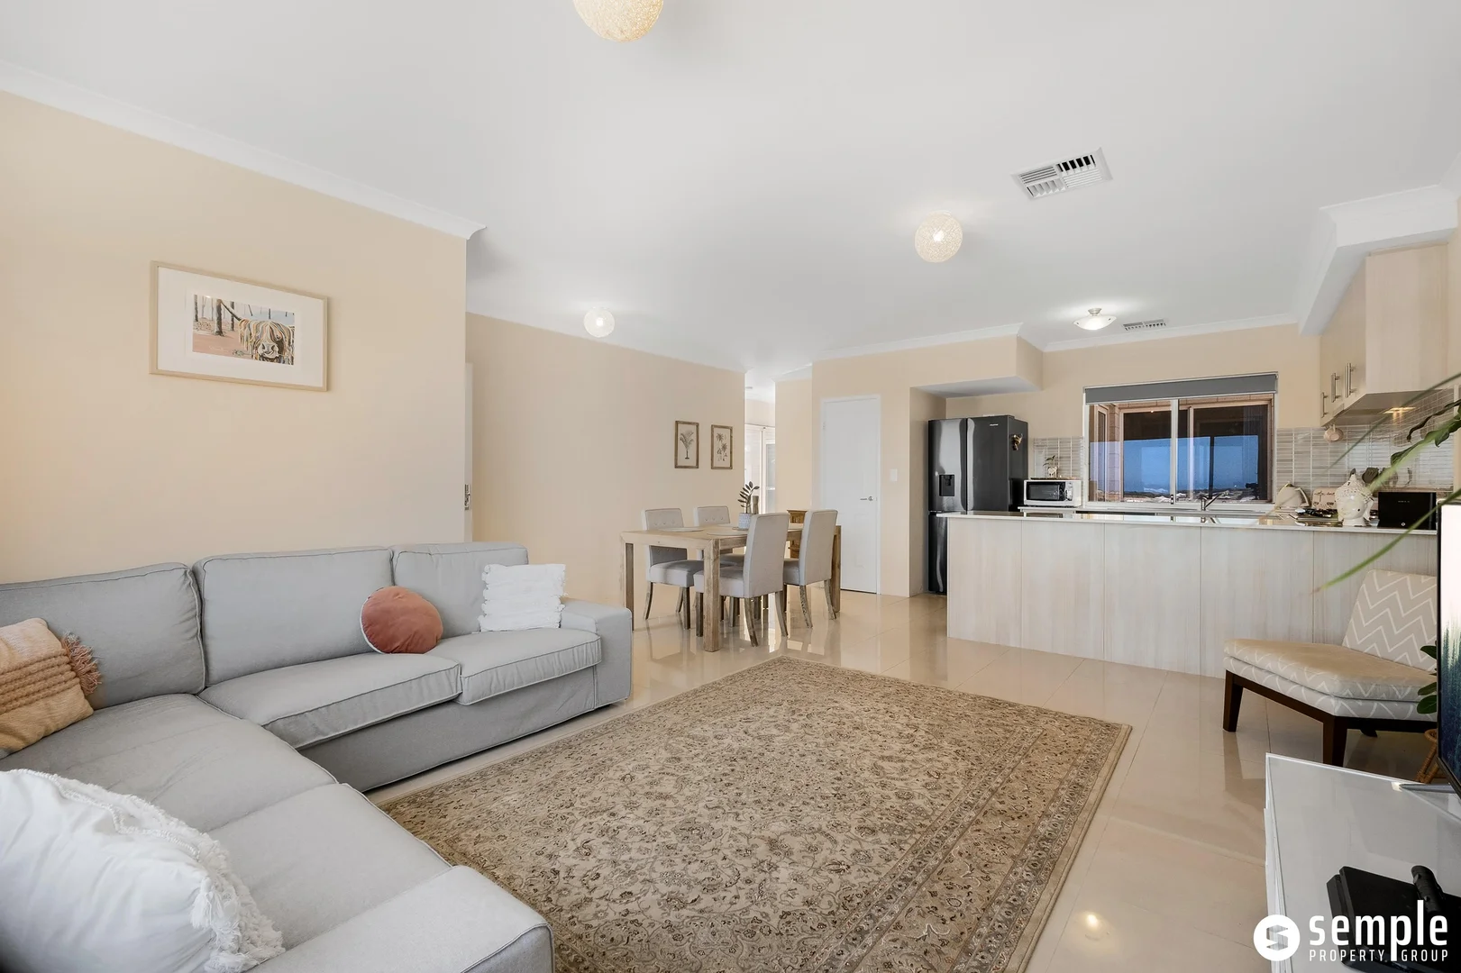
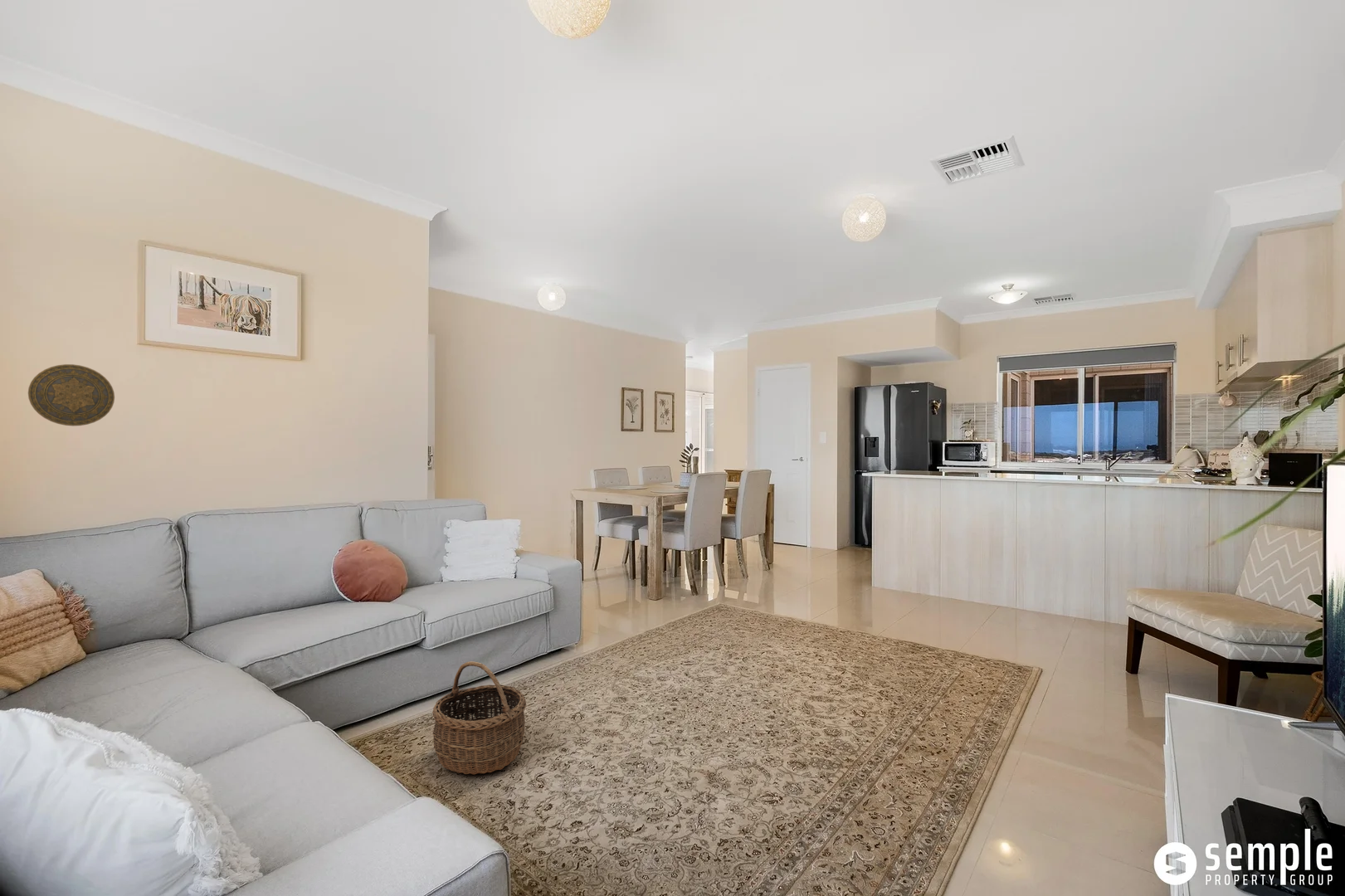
+ wicker basket [431,660,527,775]
+ decorative plate [27,363,115,426]
